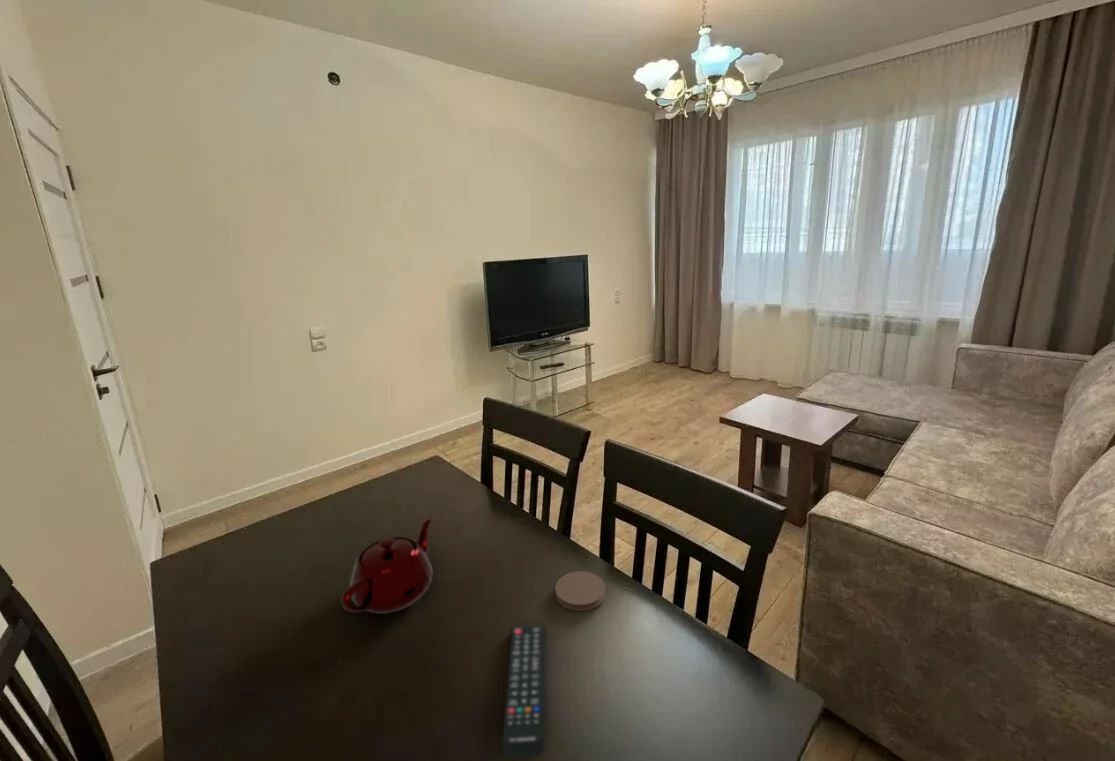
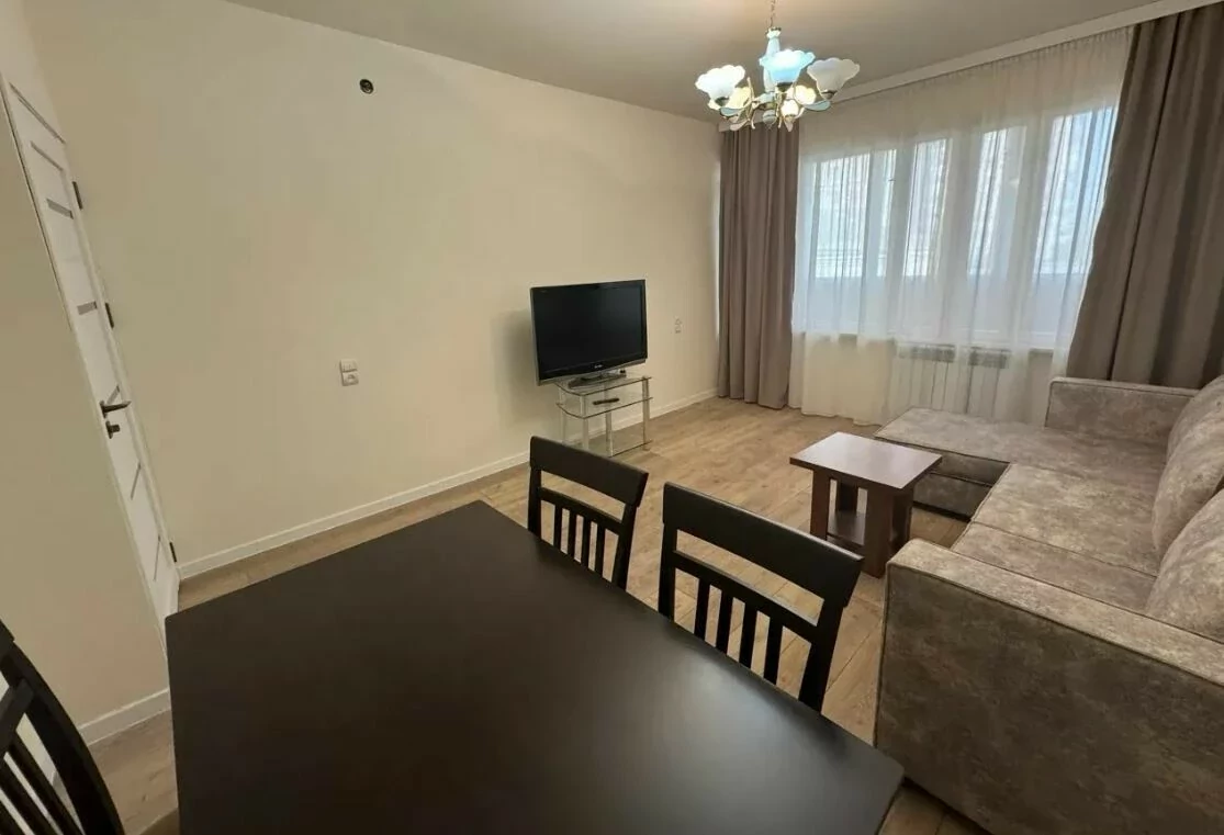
- remote control [501,623,545,760]
- coaster [554,570,607,612]
- teapot [340,518,433,615]
